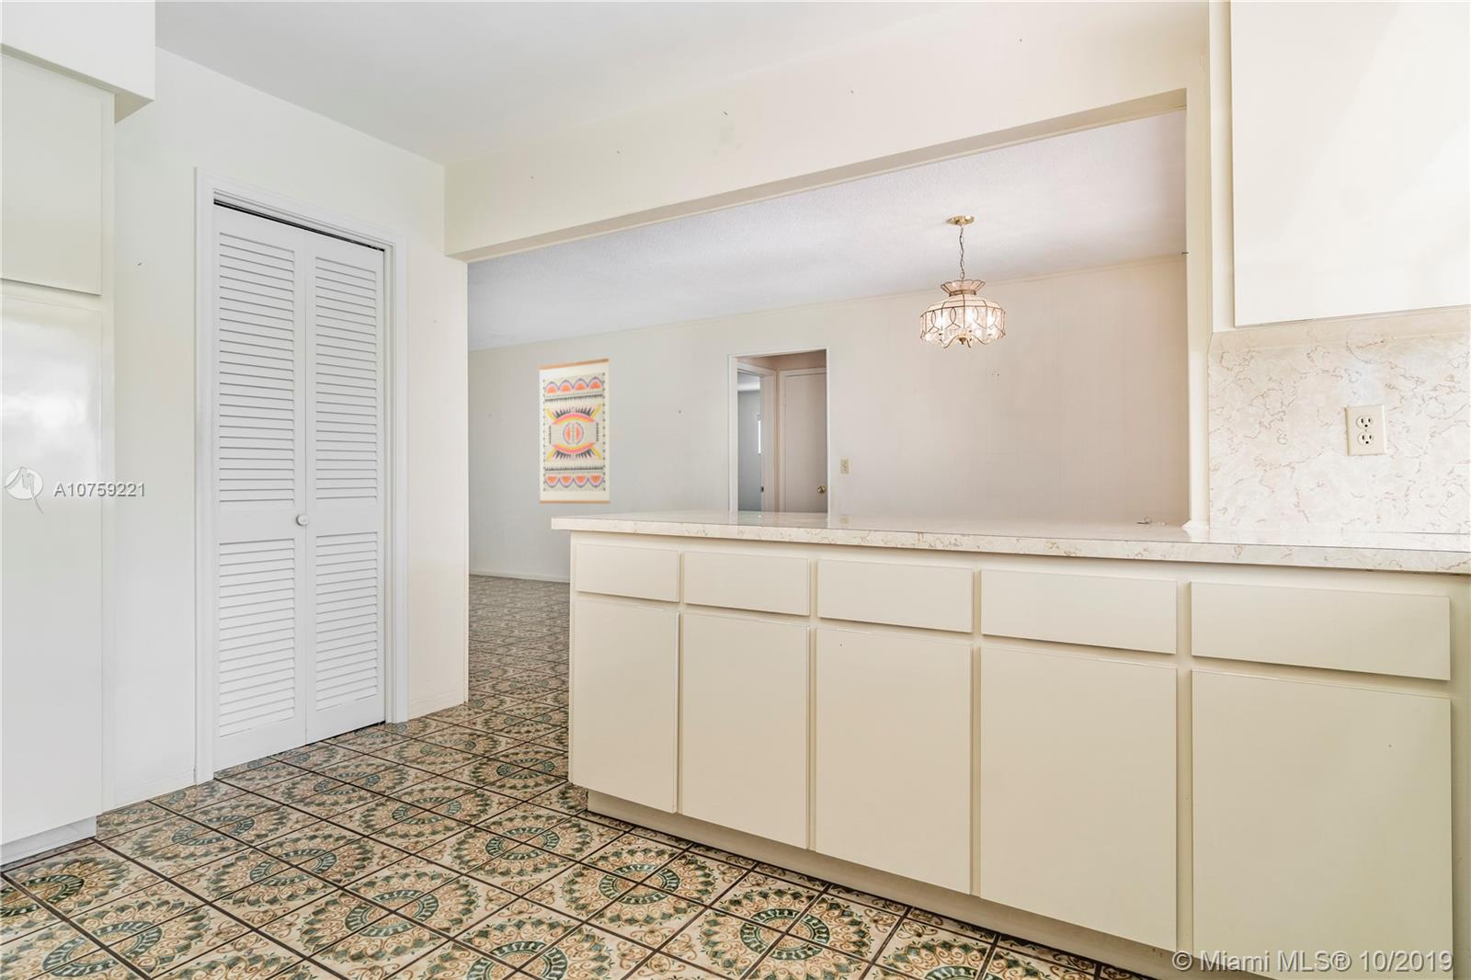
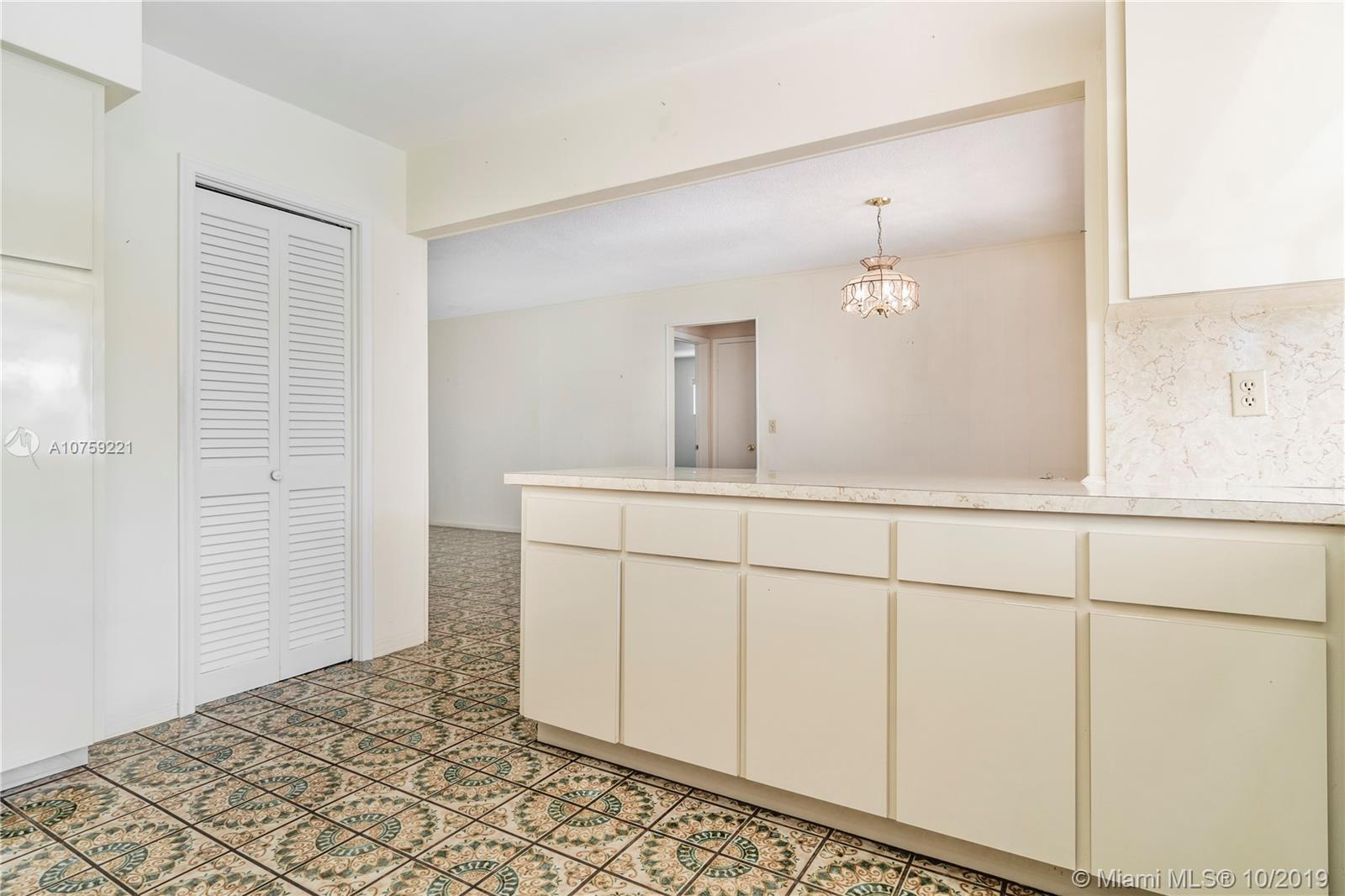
- wall art [538,358,611,504]
